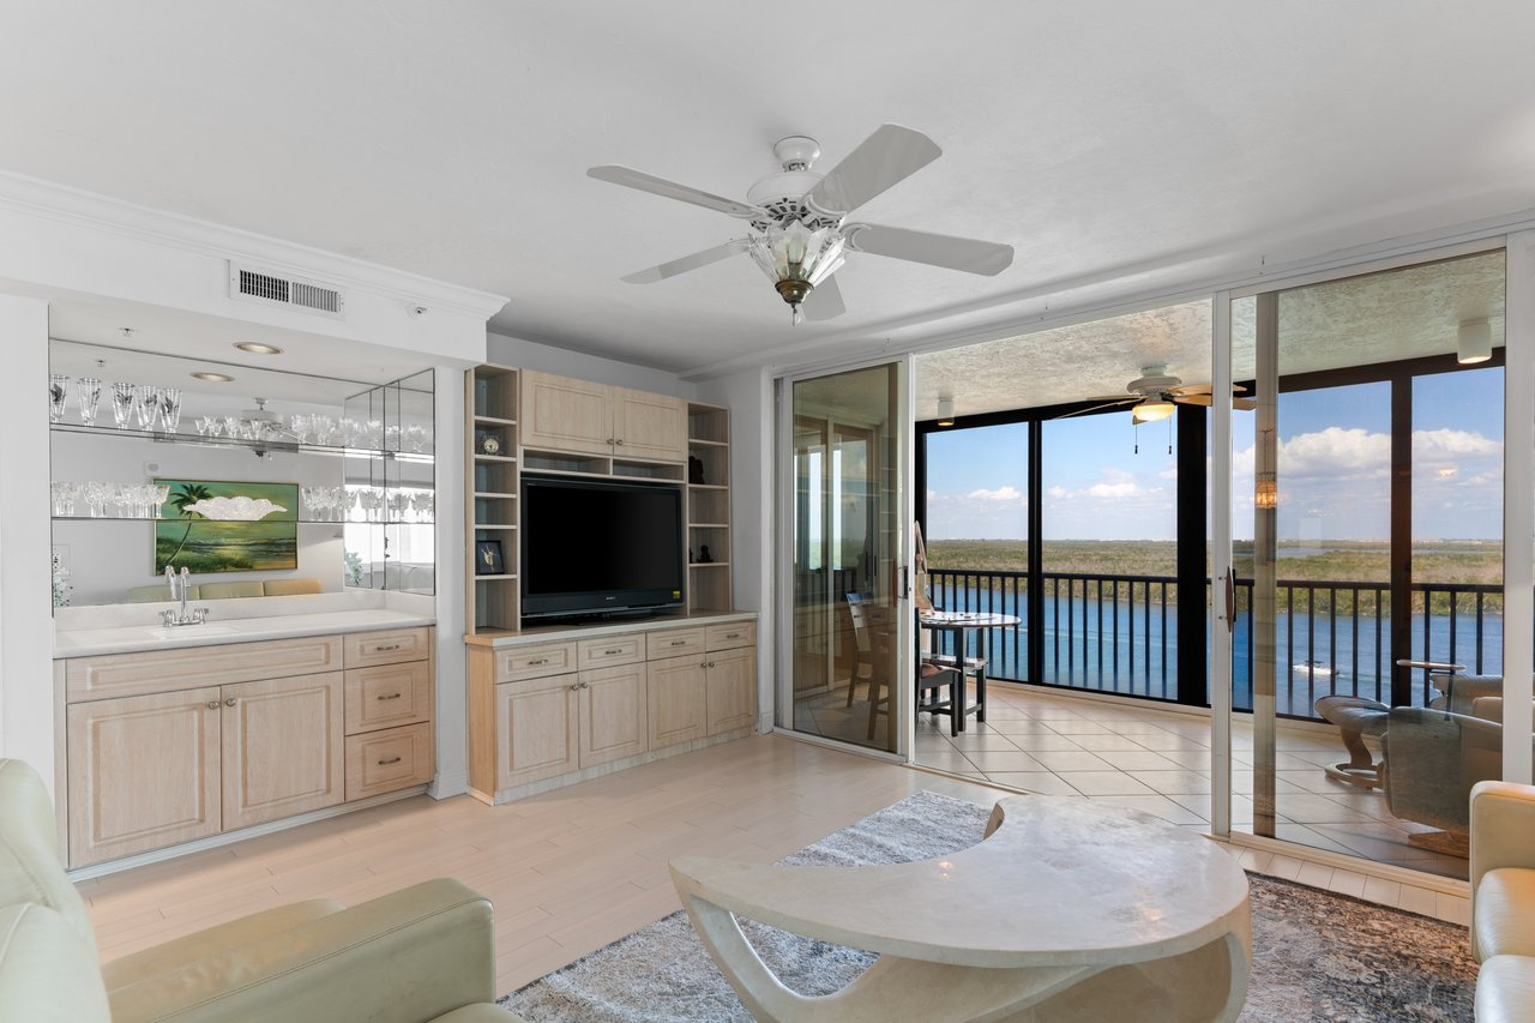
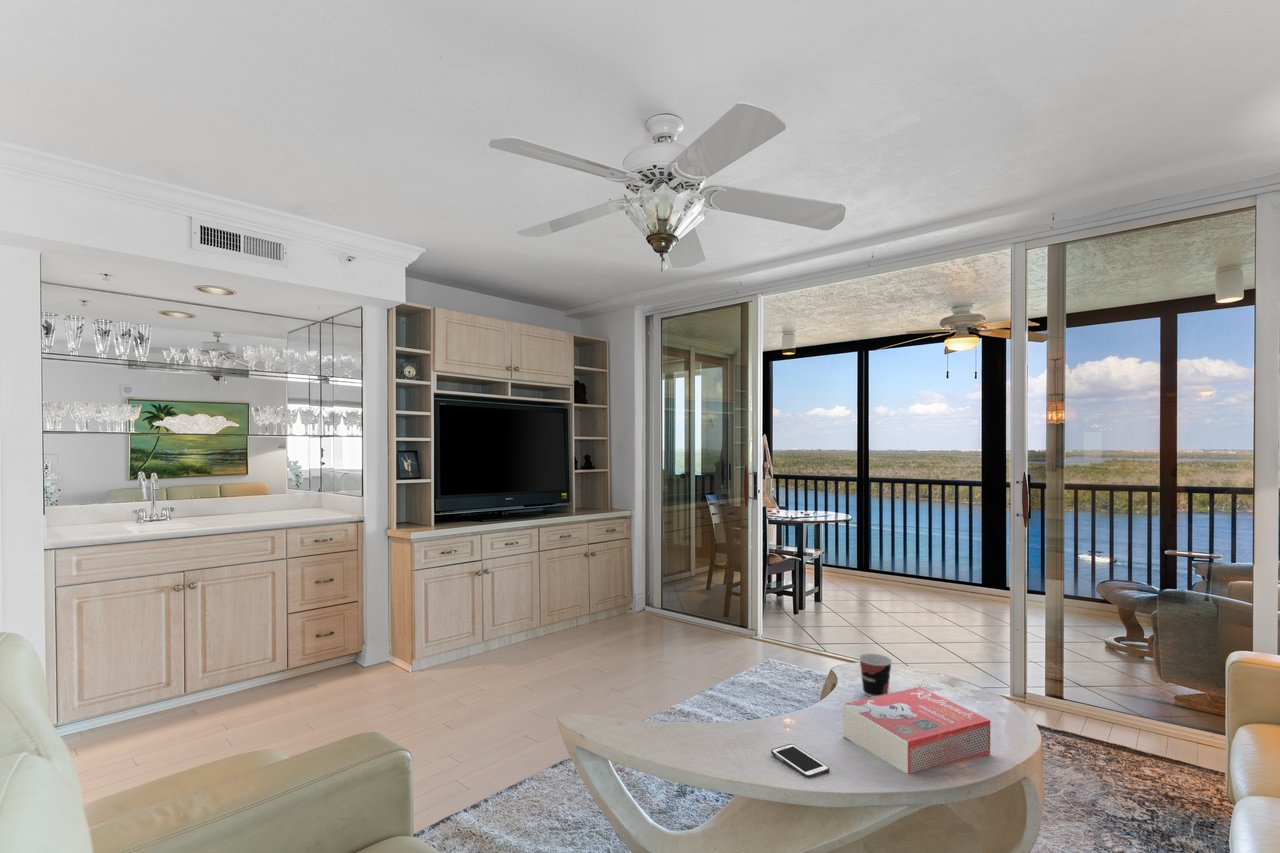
+ cell phone [770,743,830,779]
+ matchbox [842,686,991,775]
+ cup [858,653,893,698]
